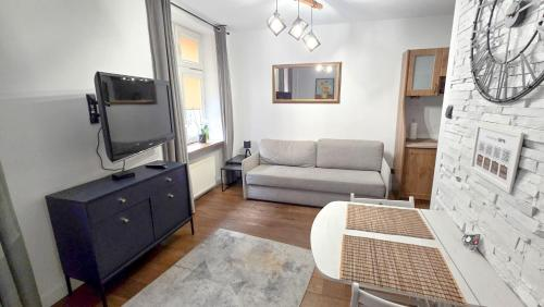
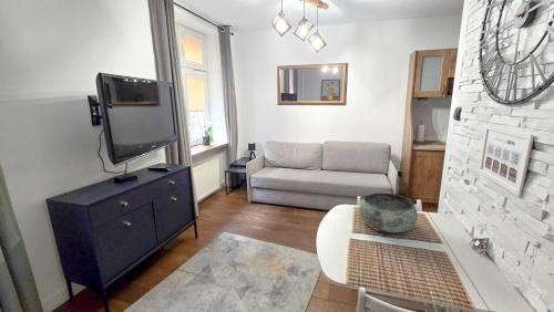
+ bowl [358,191,419,233]
